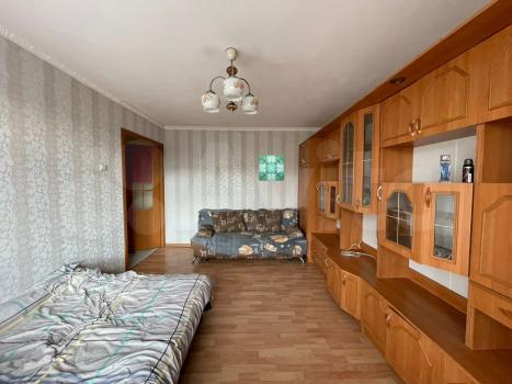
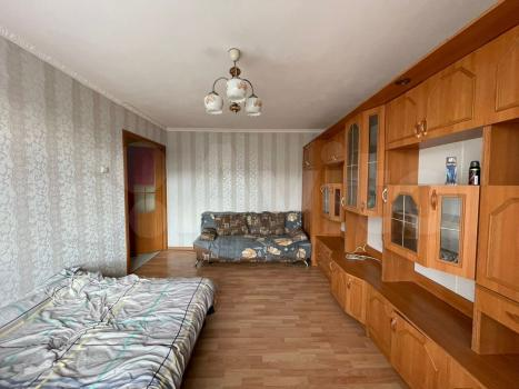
- wall art [258,155,285,182]
